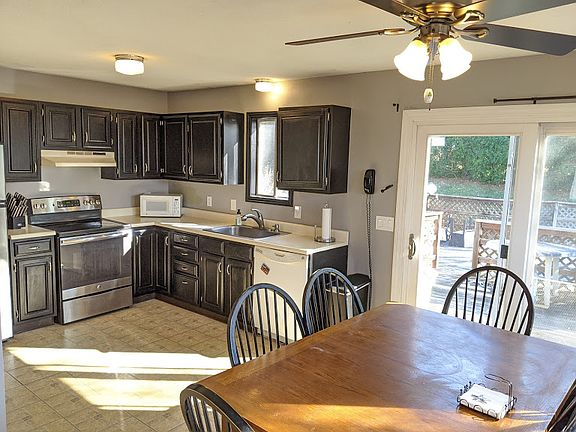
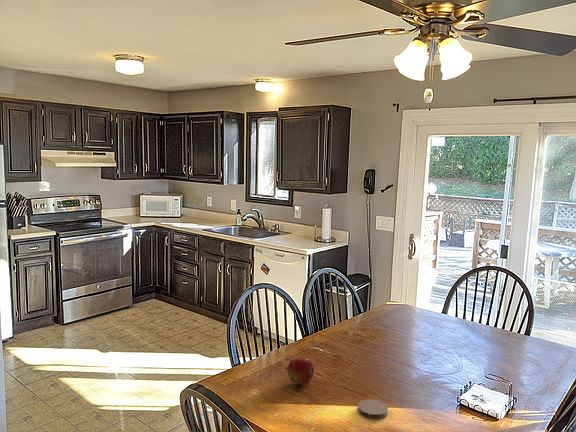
+ fruit [285,356,315,386]
+ coaster [357,398,389,419]
